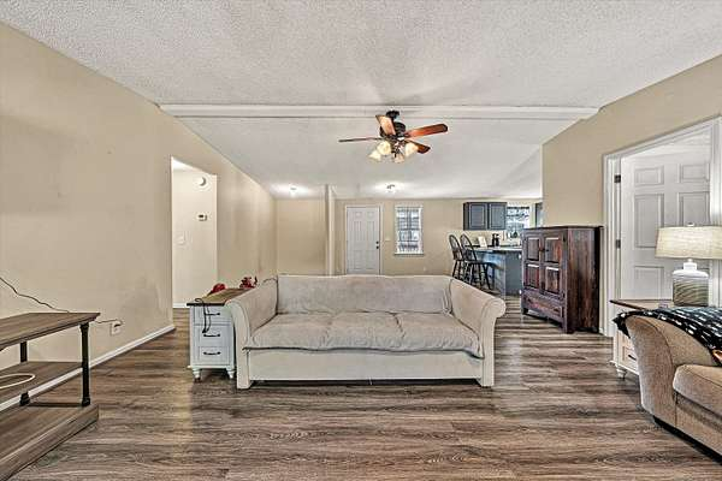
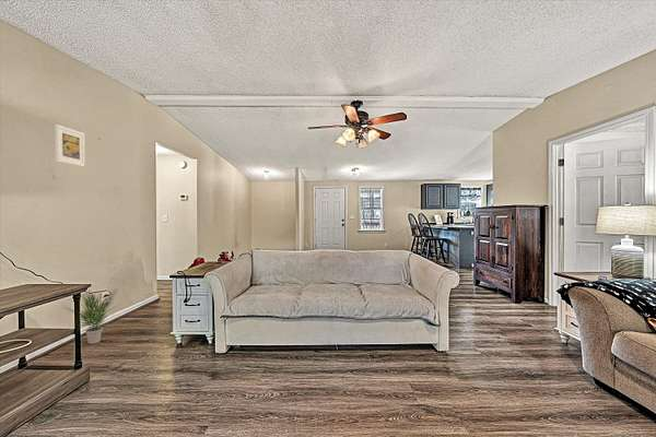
+ potted plant [61,286,120,345]
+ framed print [54,123,86,168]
